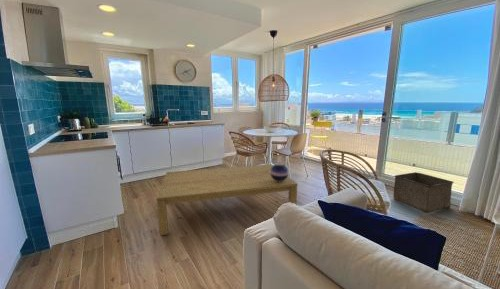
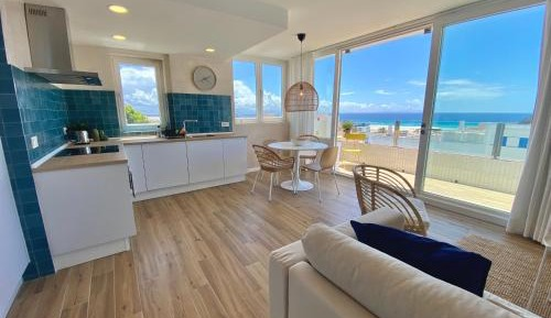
- storage bin [392,171,455,214]
- coffee table [155,163,299,236]
- decorative sphere [270,162,290,182]
